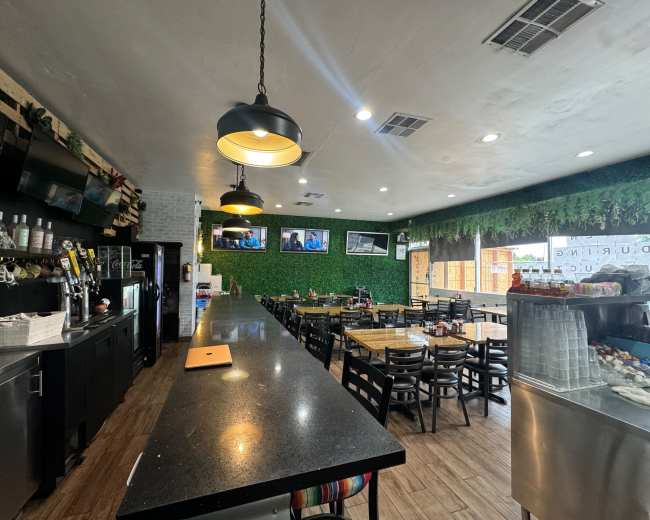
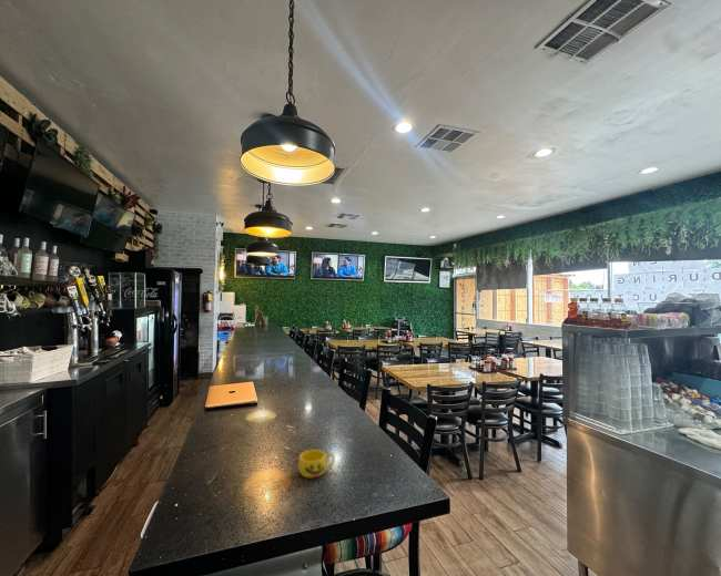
+ cup [297,449,336,479]
